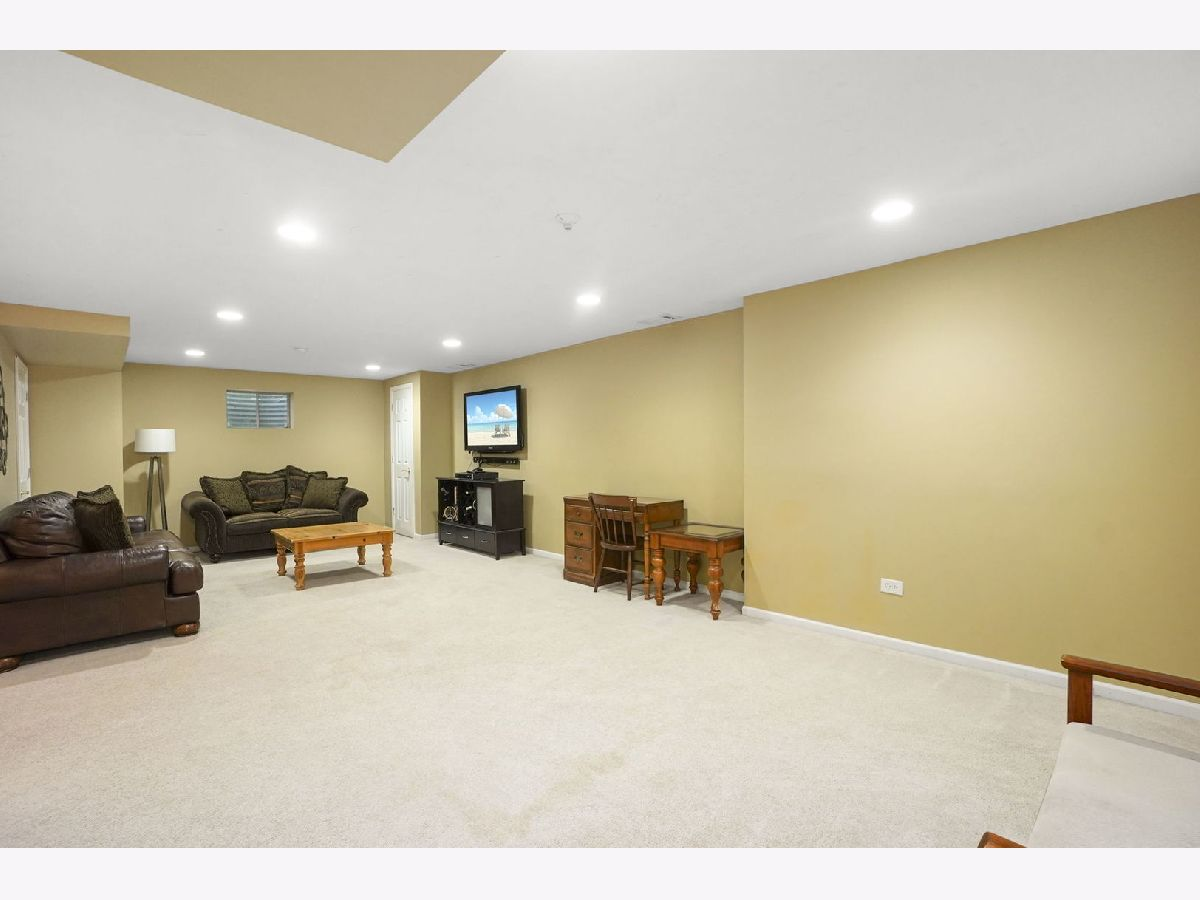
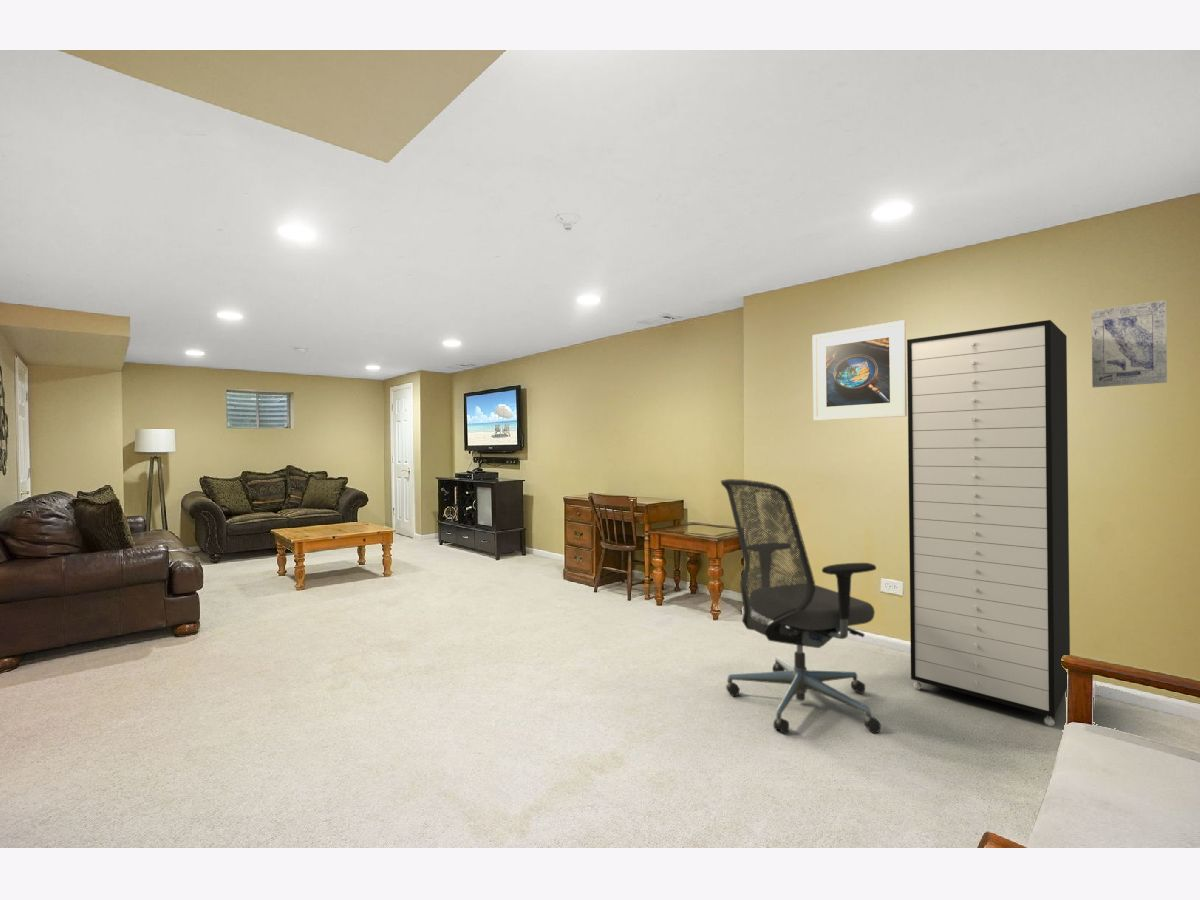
+ storage cabinet [906,319,1071,727]
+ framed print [811,319,908,422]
+ wall art [1091,299,1168,388]
+ office chair [720,478,882,735]
